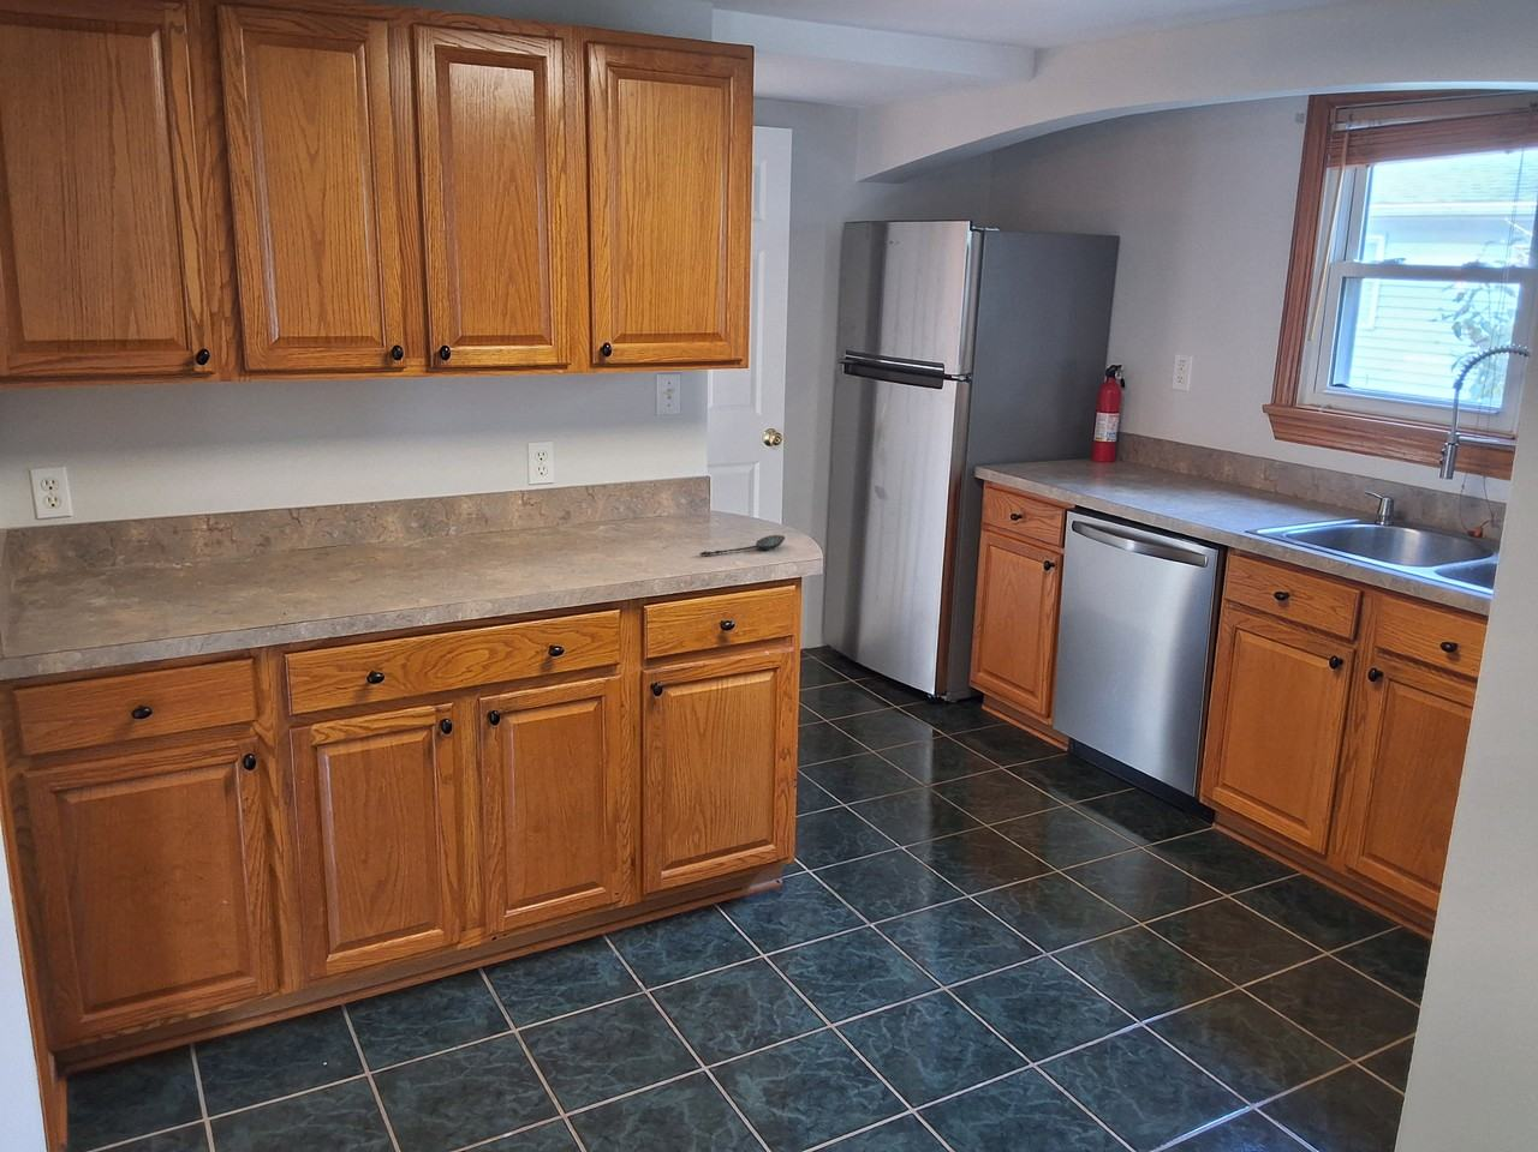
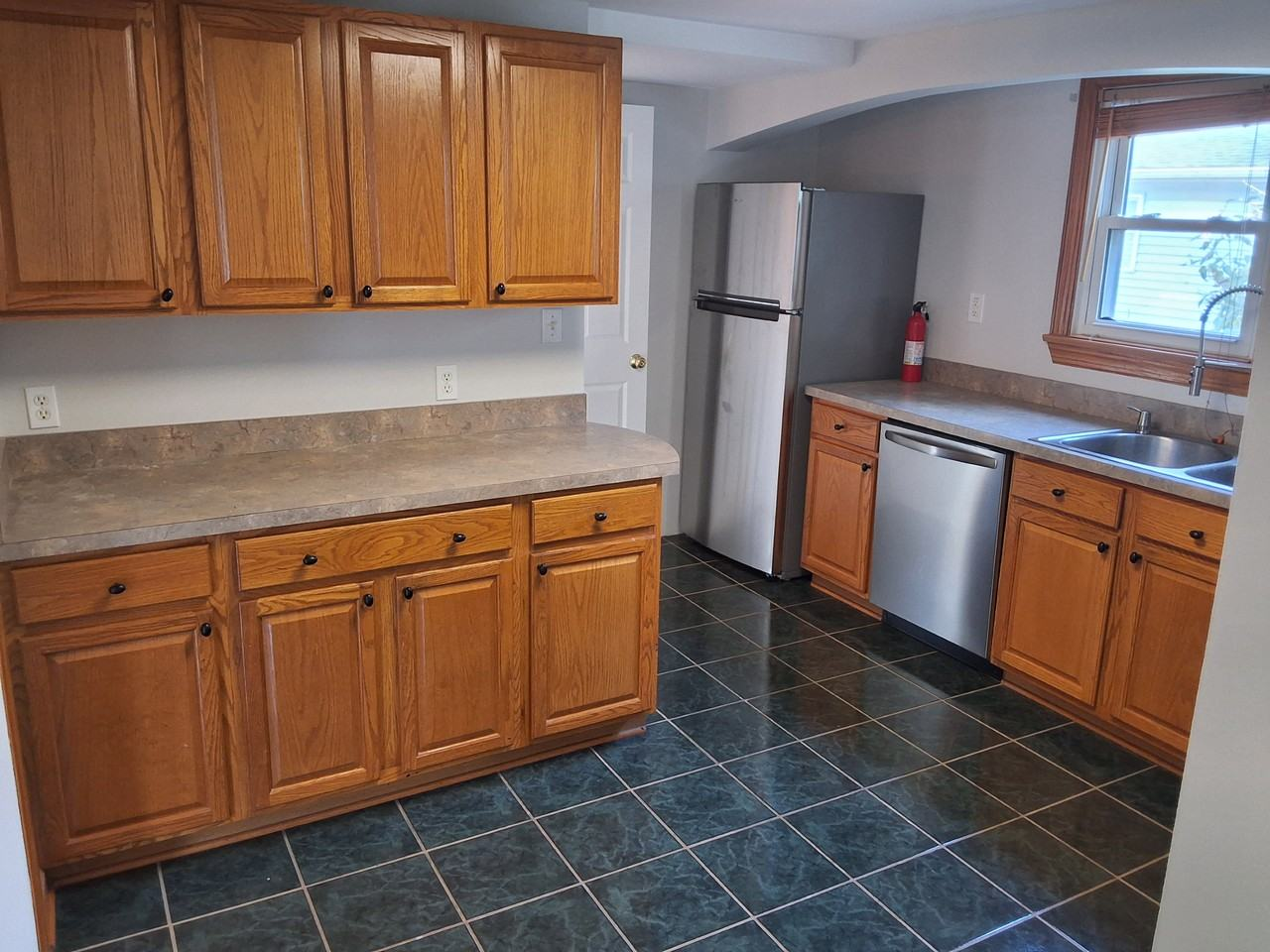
- spoon [698,534,786,555]
